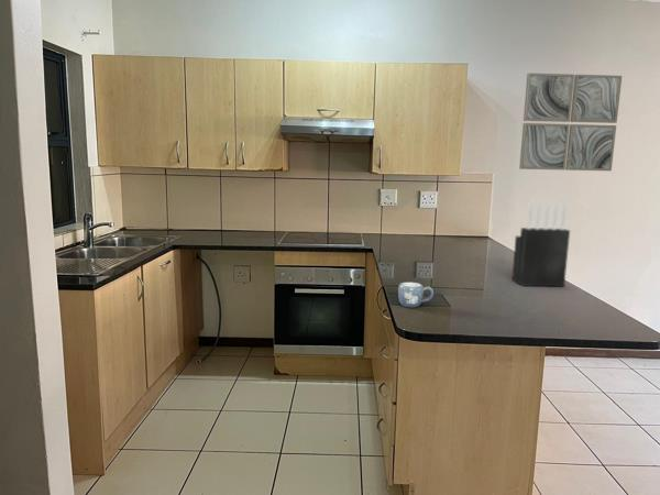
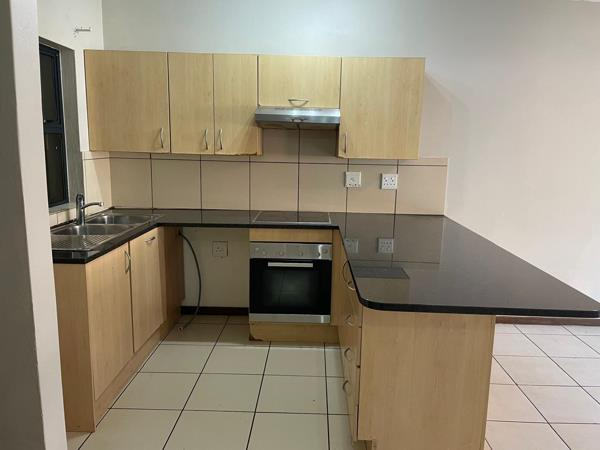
- wall art [518,72,623,172]
- knife block [510,199,571,288]
- mug [397,280,435,308]
